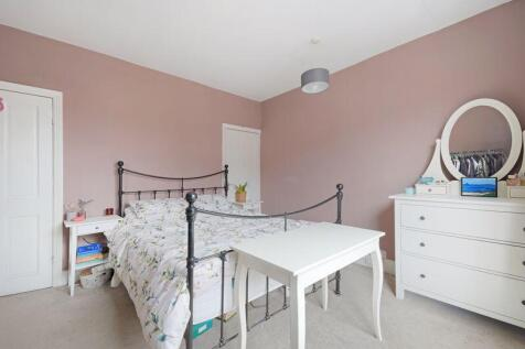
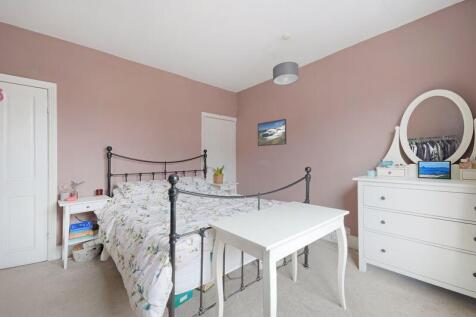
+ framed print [257,118,287,147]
